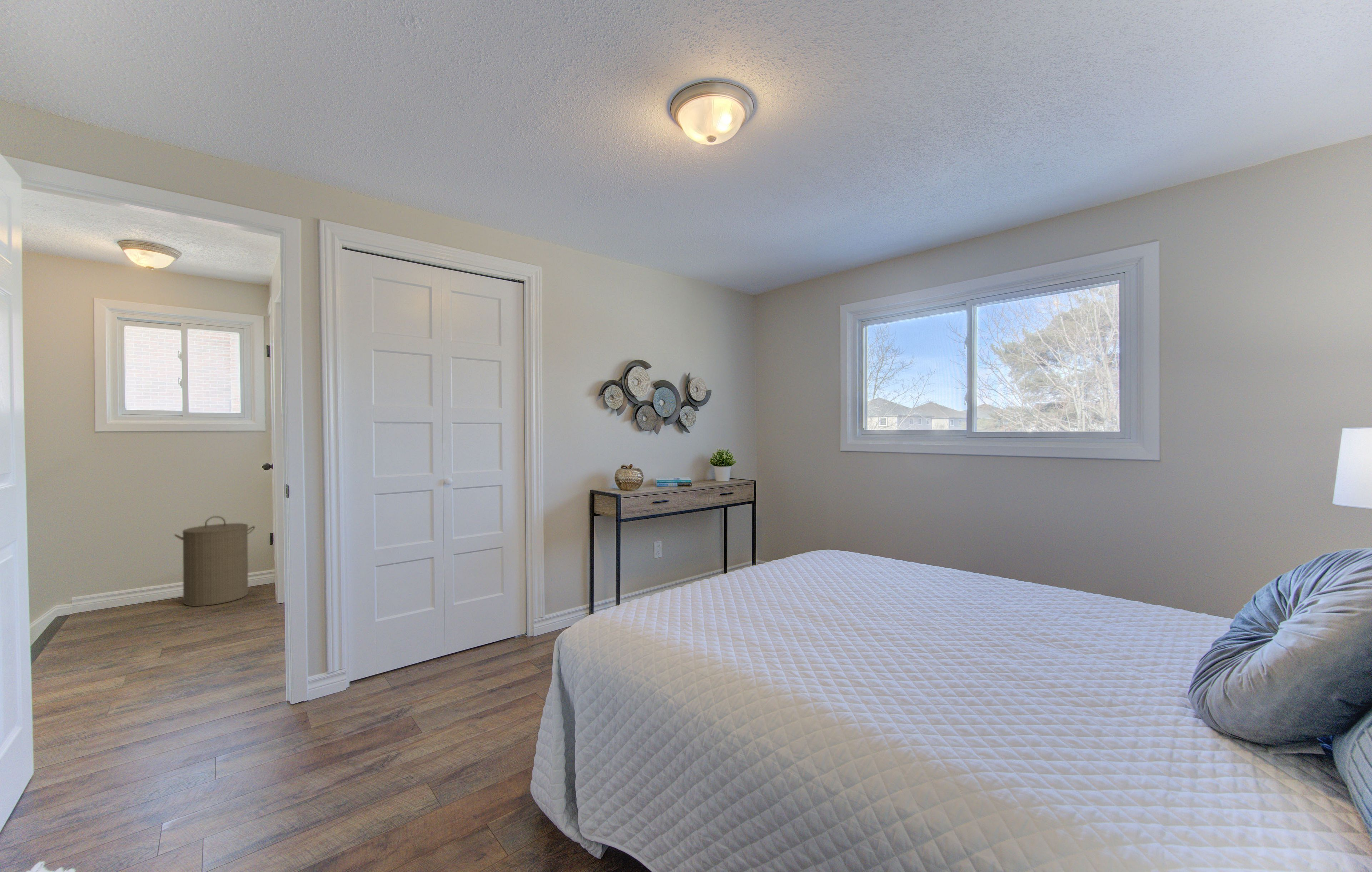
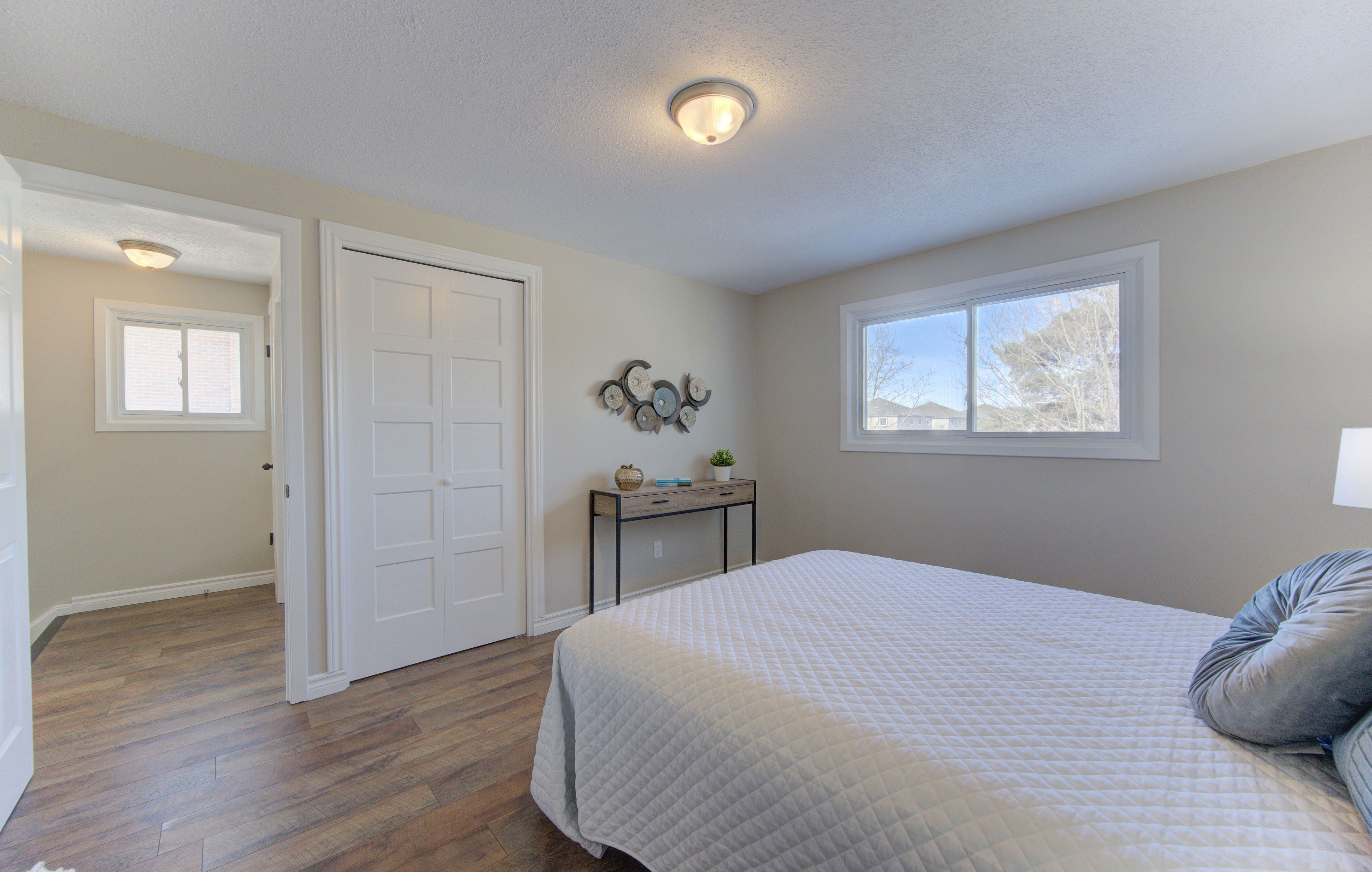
- laundry hamper [174,515,255,607]
